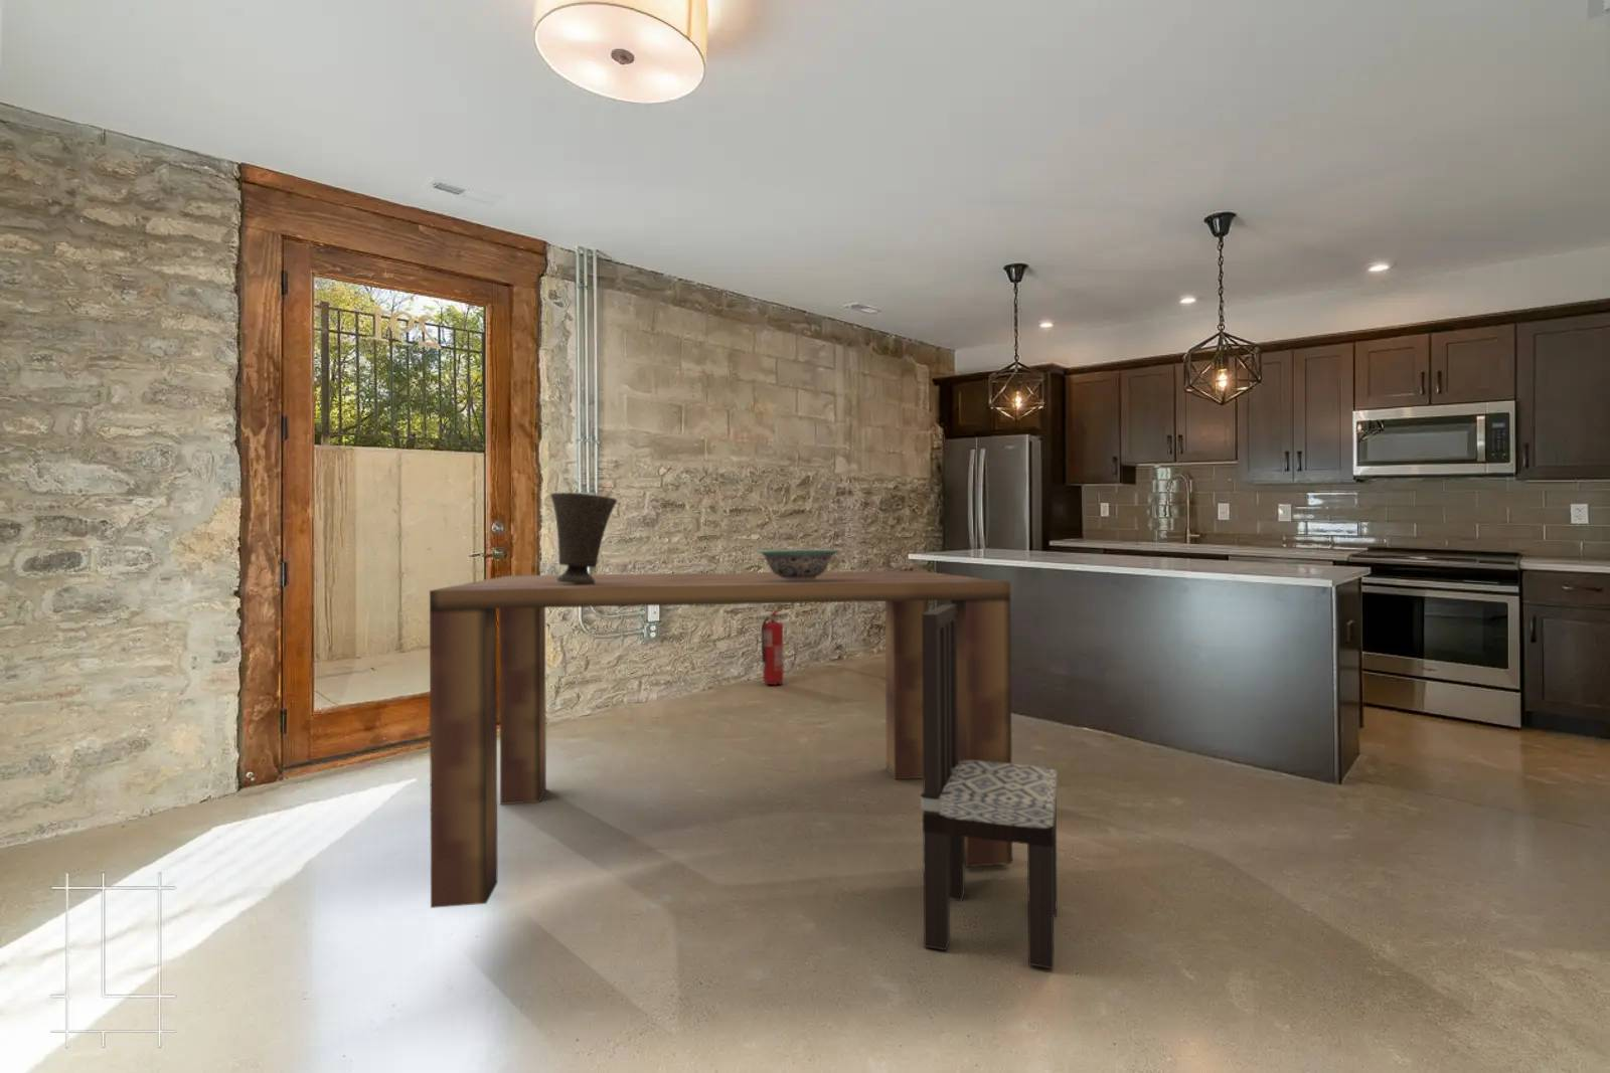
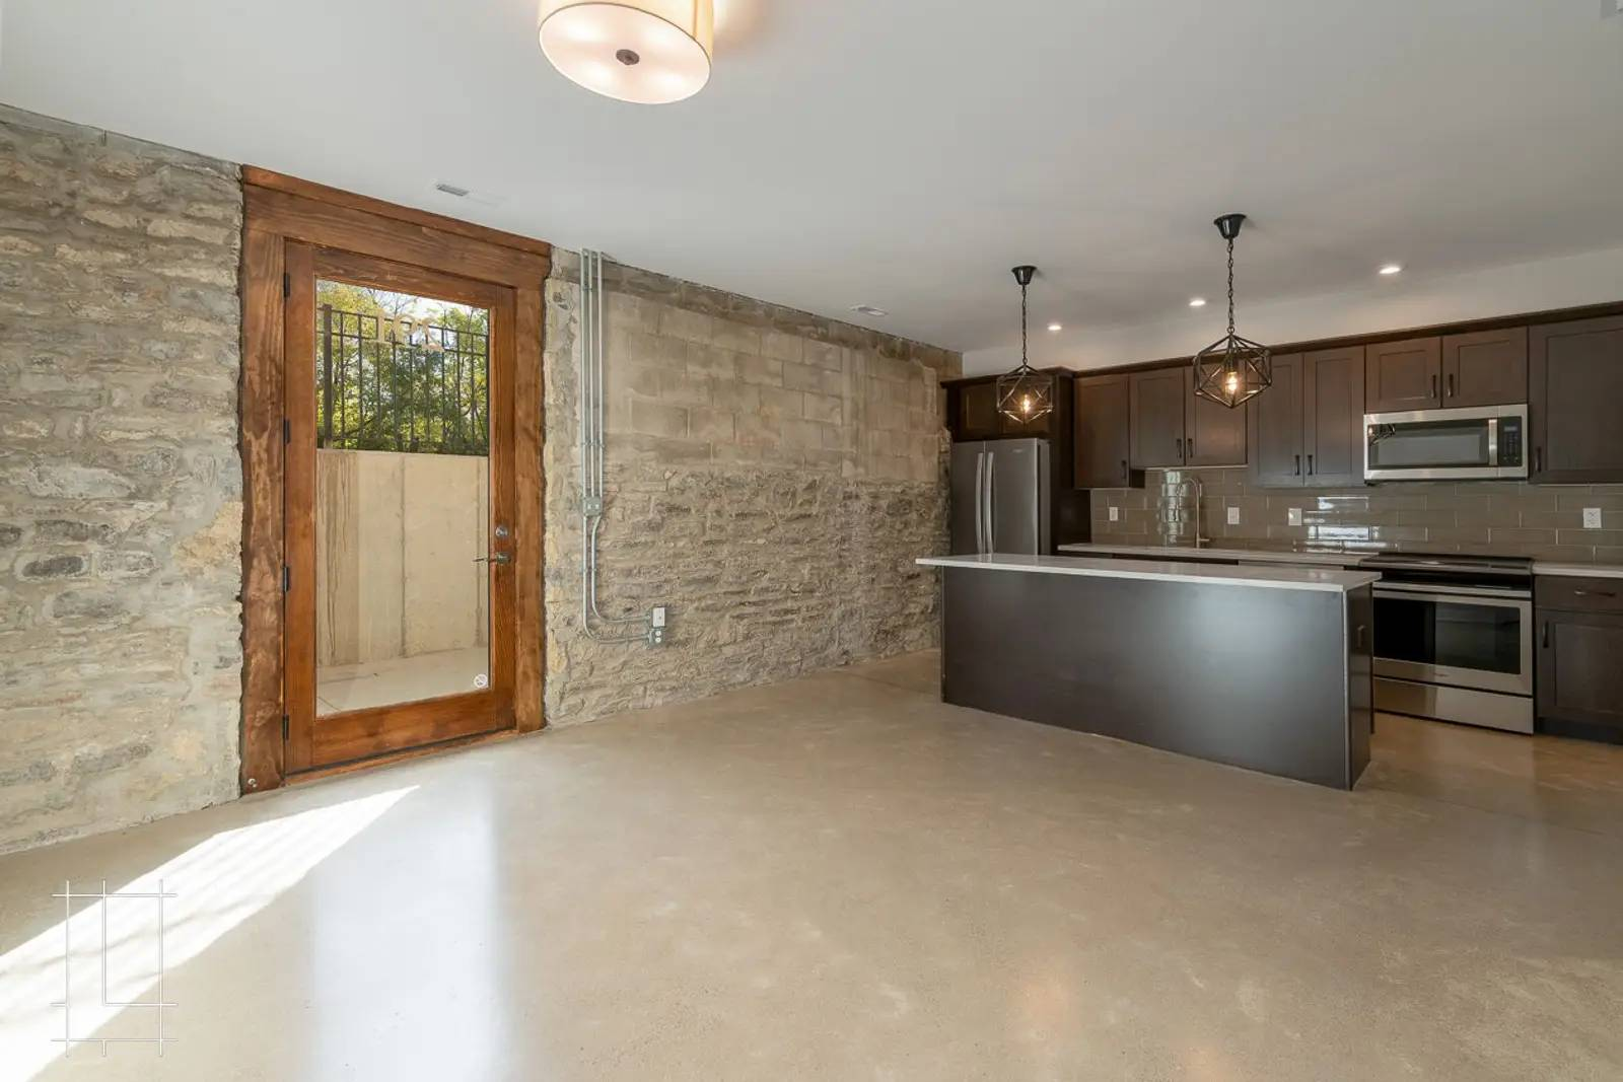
- dining chair [920,604,1058,970]
- vase [550,492,618,584]
- decorative bowl [757,548,840,582]
- dining table [429,569,1013,909]
- fire extinguisher [761,607,783,686]
